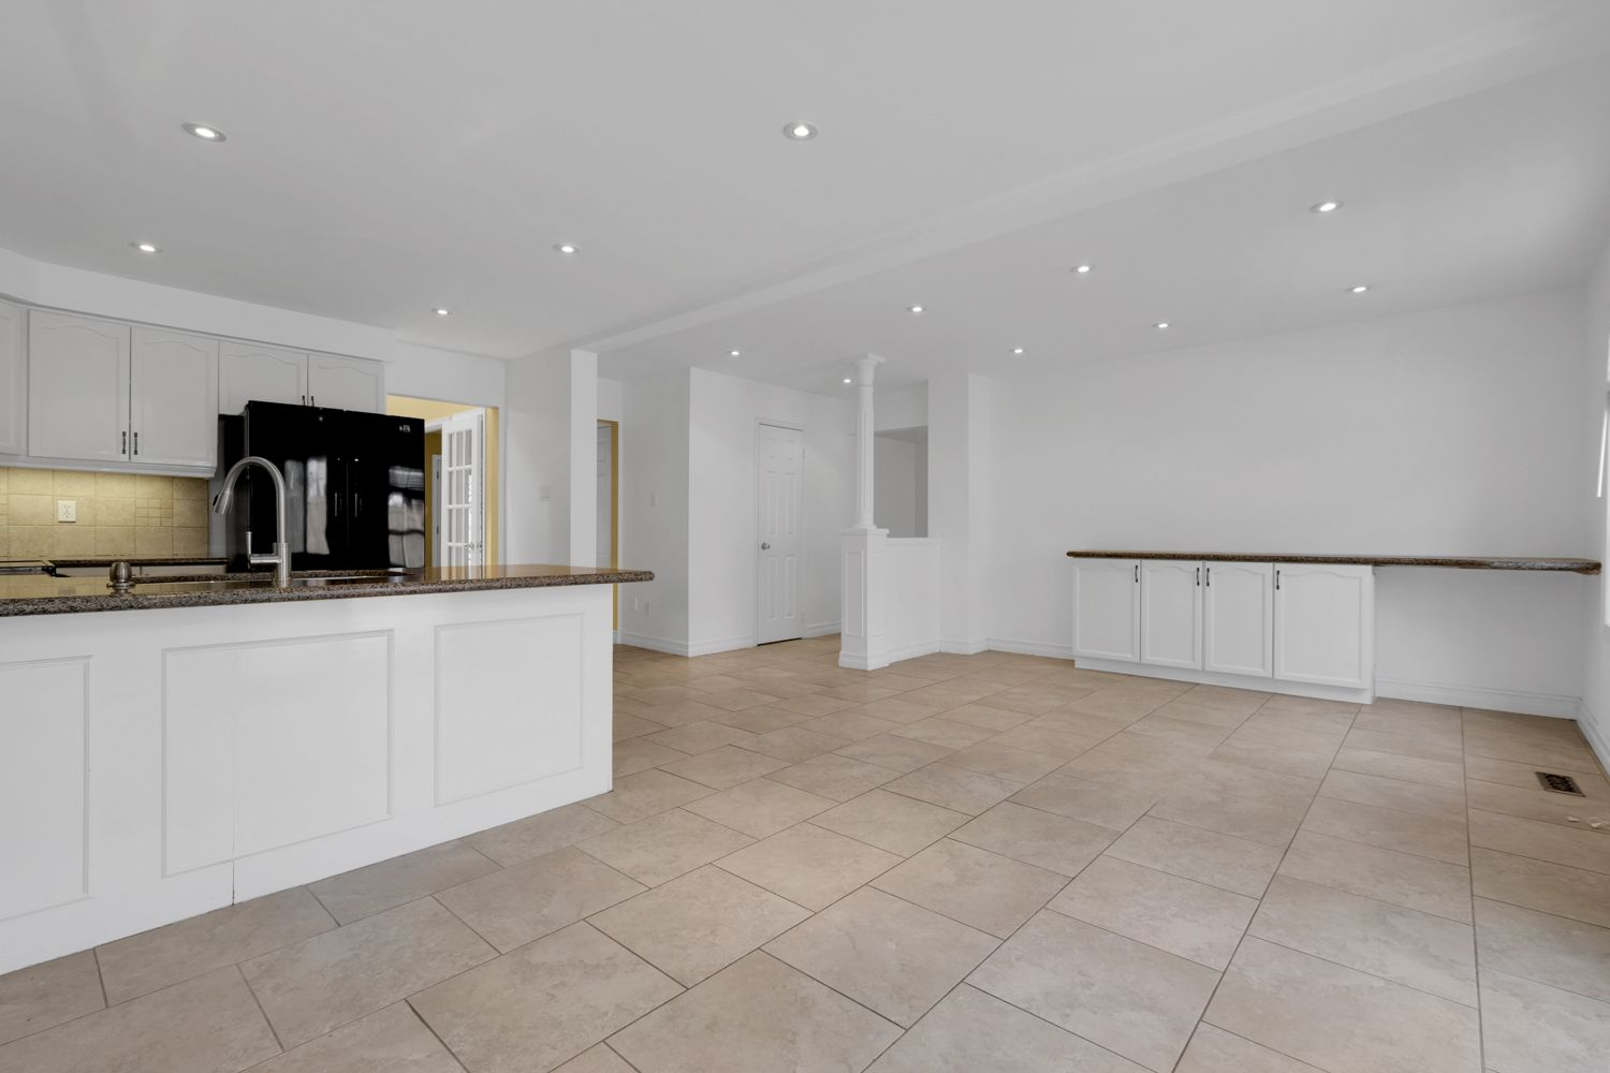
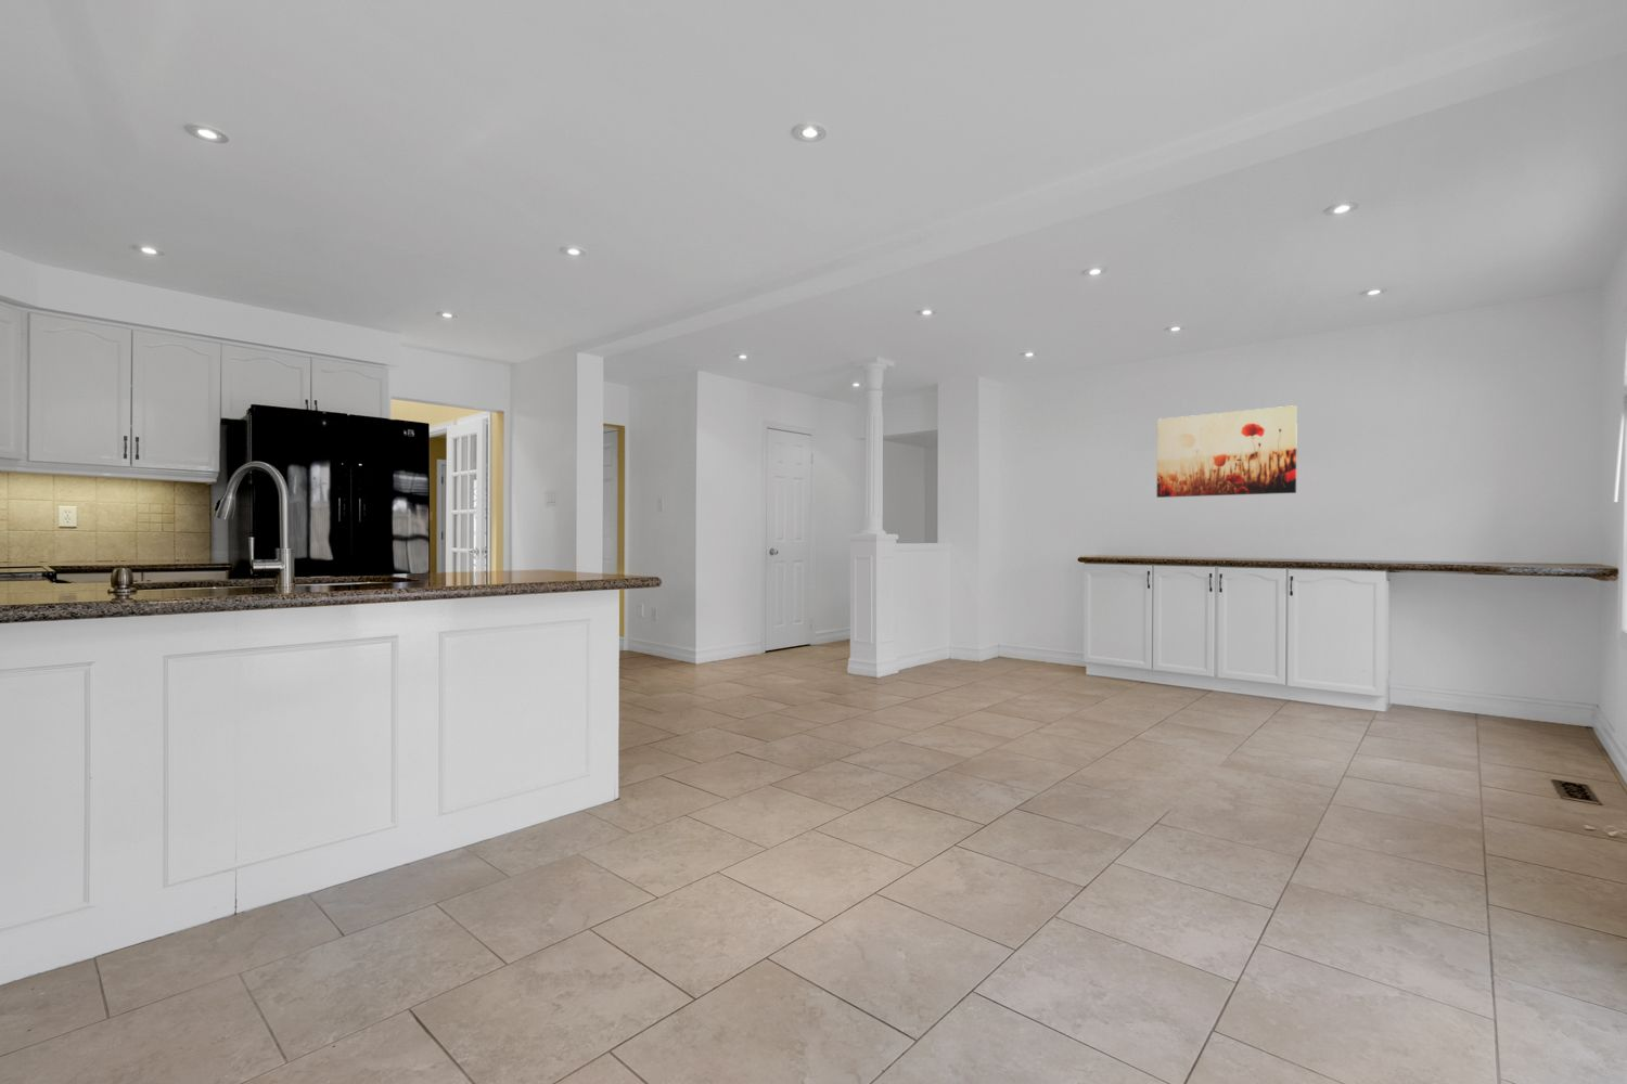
+ wall art [1156,404,1299,498]
